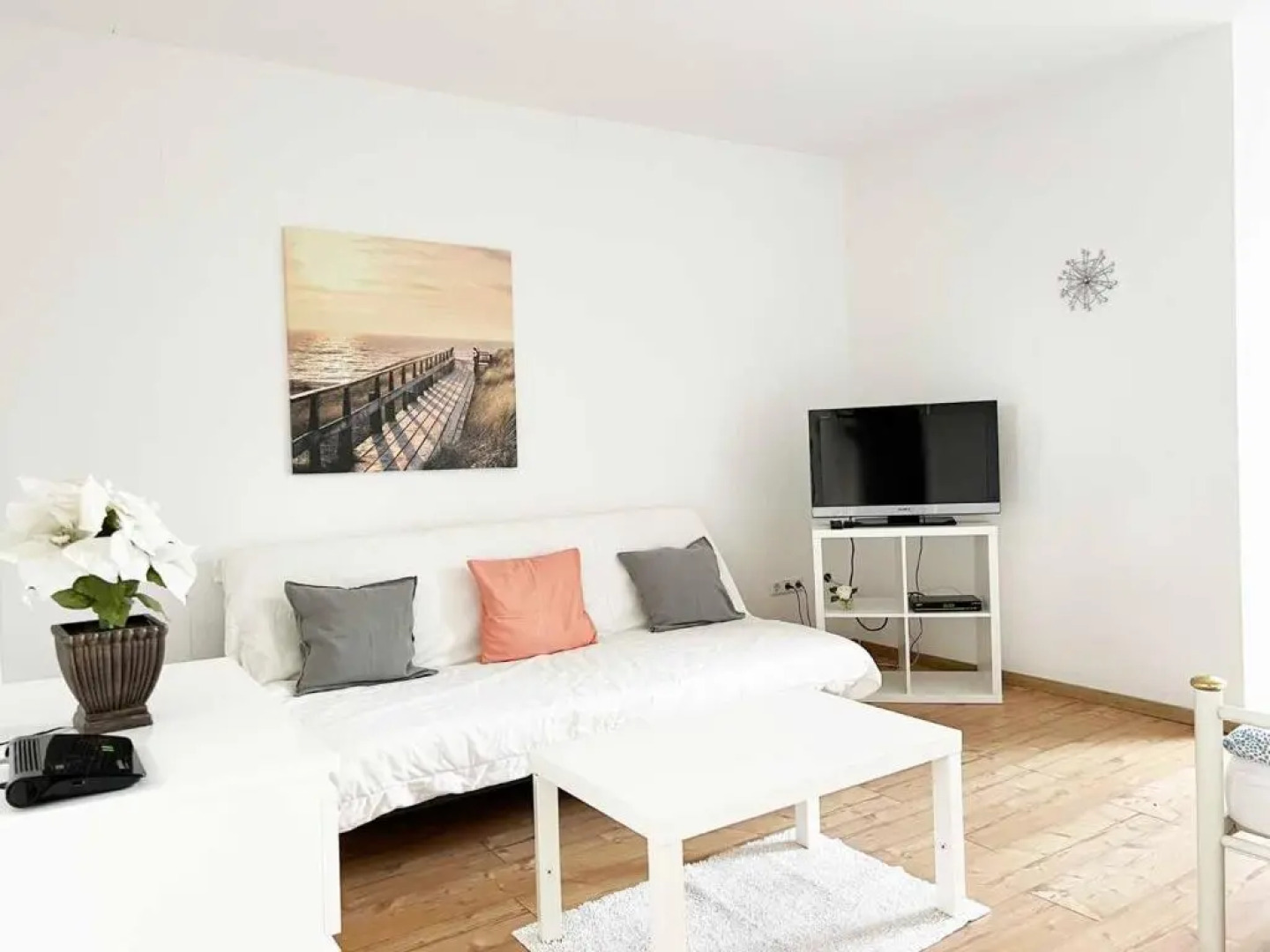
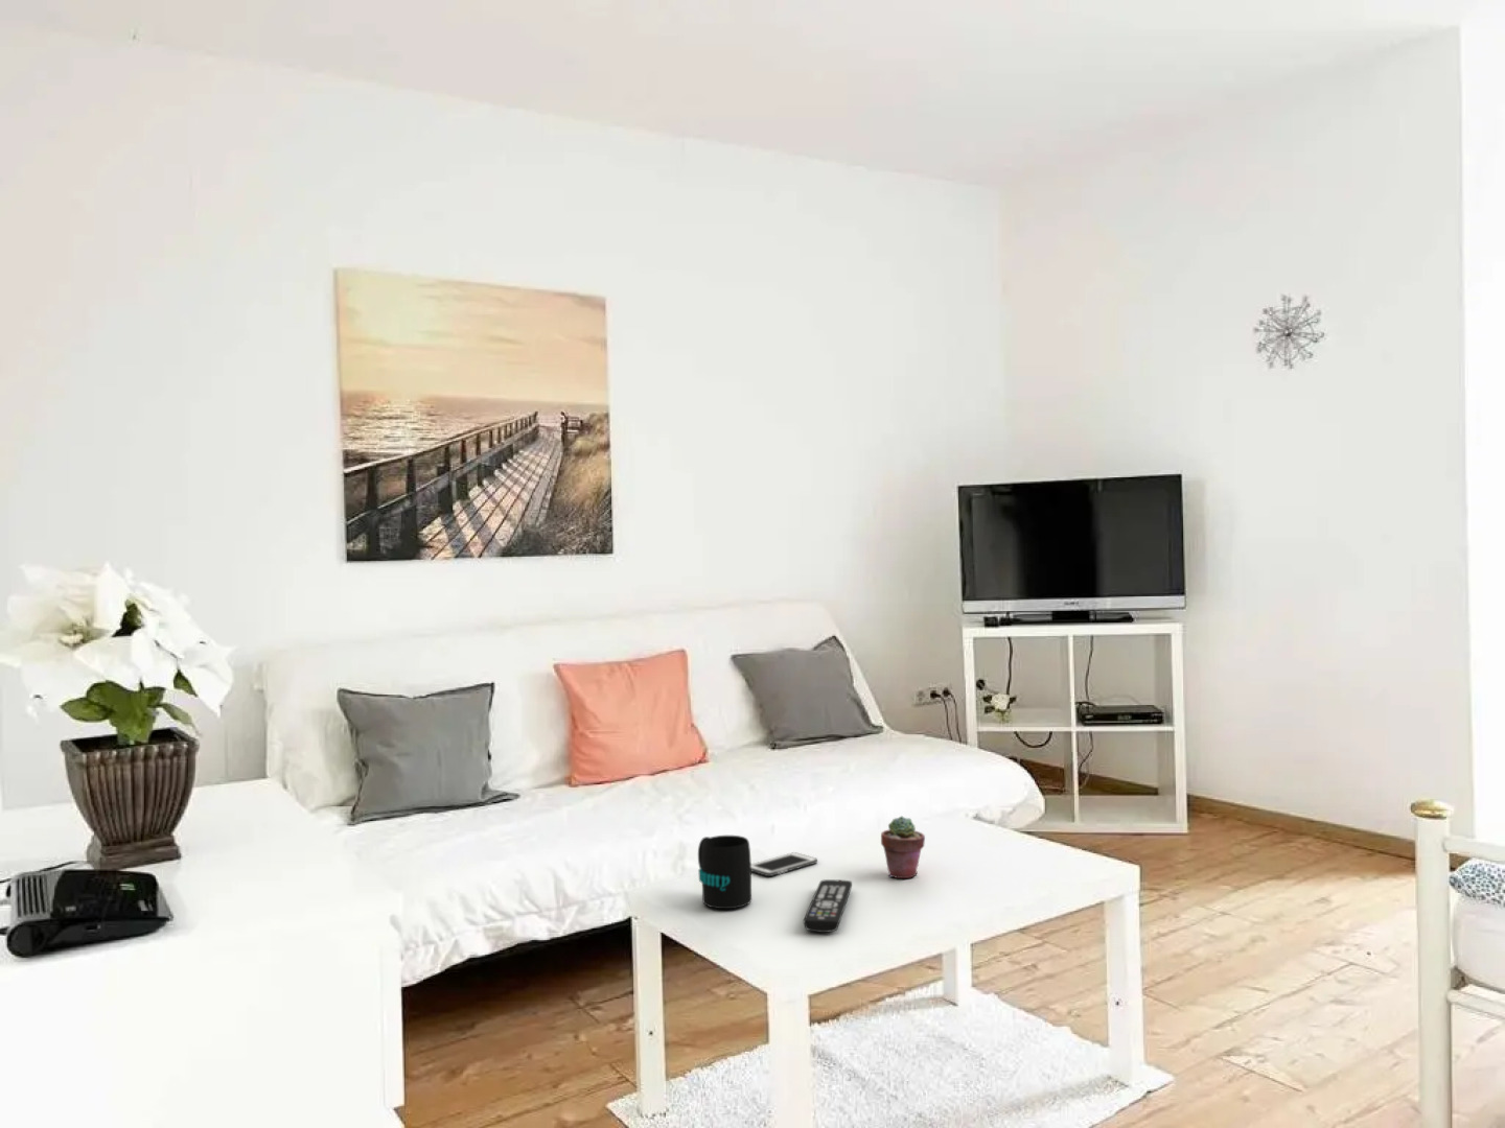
+ mug [697,834,752,910]
+ potted succulent [880,815,926,879]
+ cell phone [751,851,819,877]
+ remote control [802,878,853,934]
